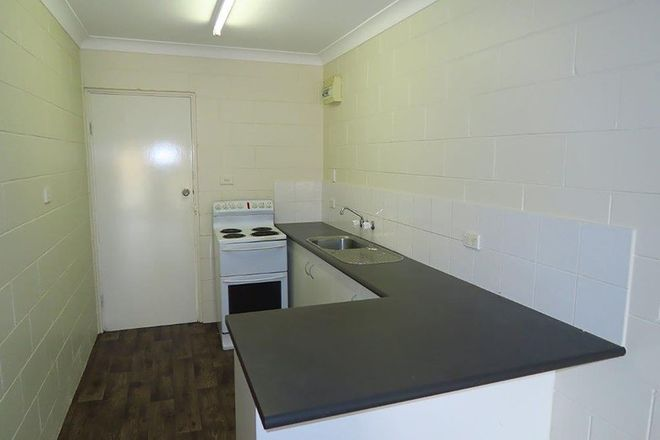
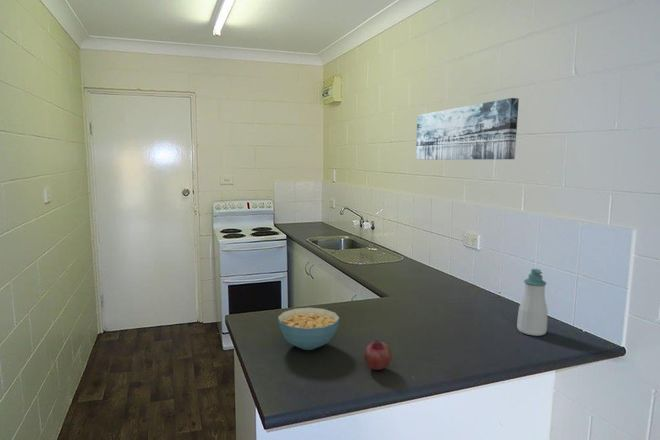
+ cereal bowl [277,307,341,351]
+ soap bottle [516,268,548,337]
+ fruit [363,339,393,371]
+ wall art [415,97,520,161]
